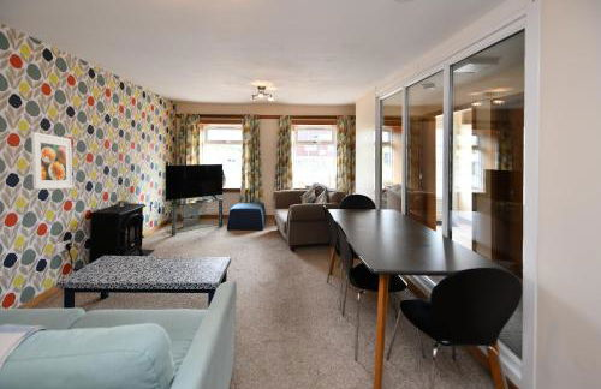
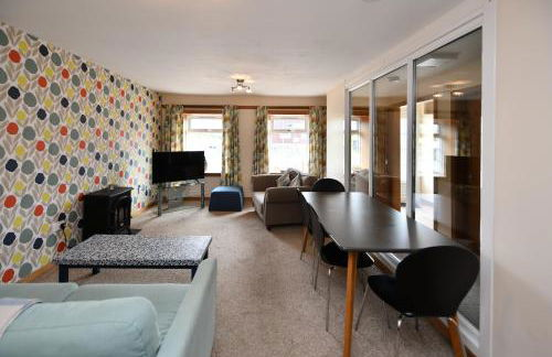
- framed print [30,131,73,191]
